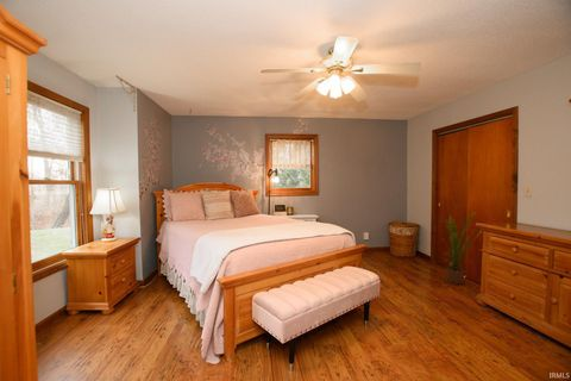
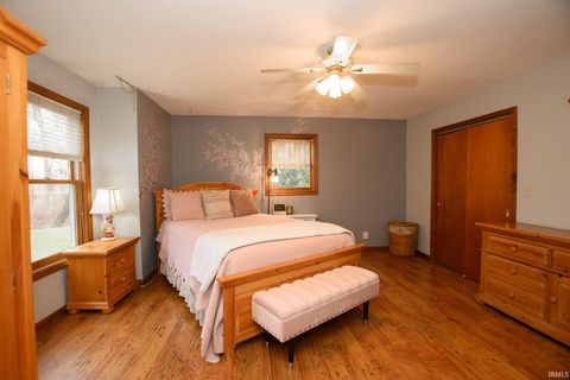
- house plant [440,211,483,286]
